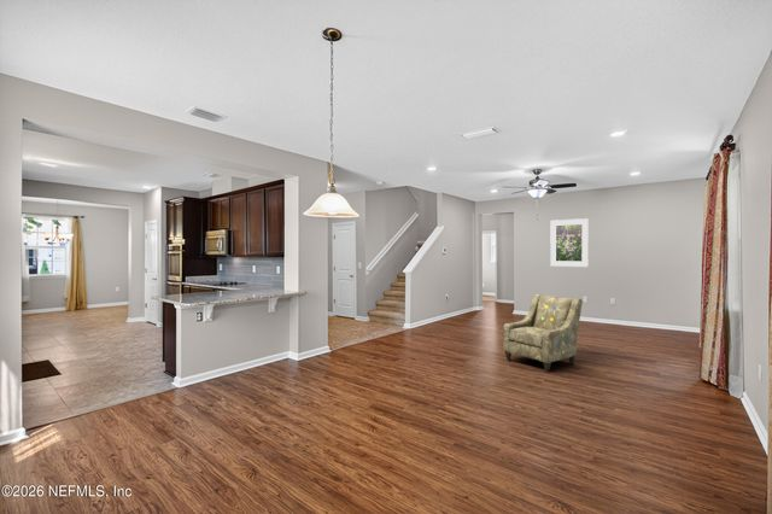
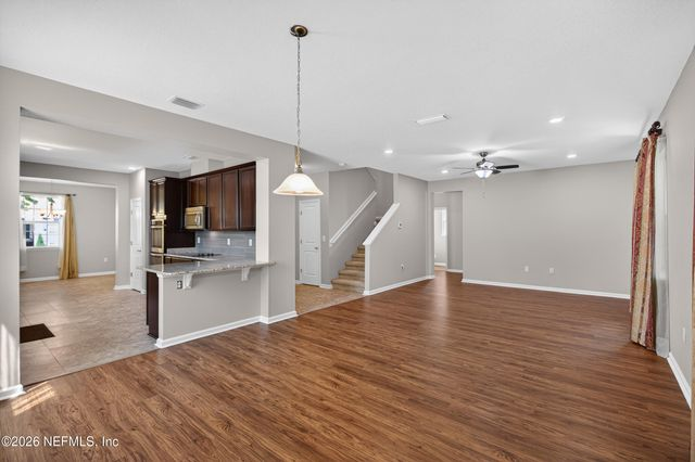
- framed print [549,217,590,268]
- armchair [502,293,584,373]
